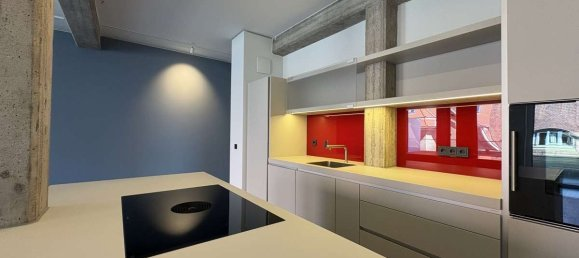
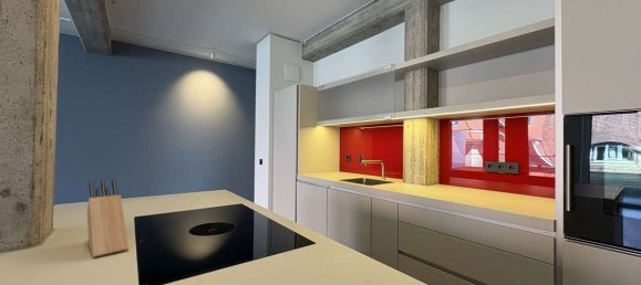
+ knife block [86,178,130,258]
